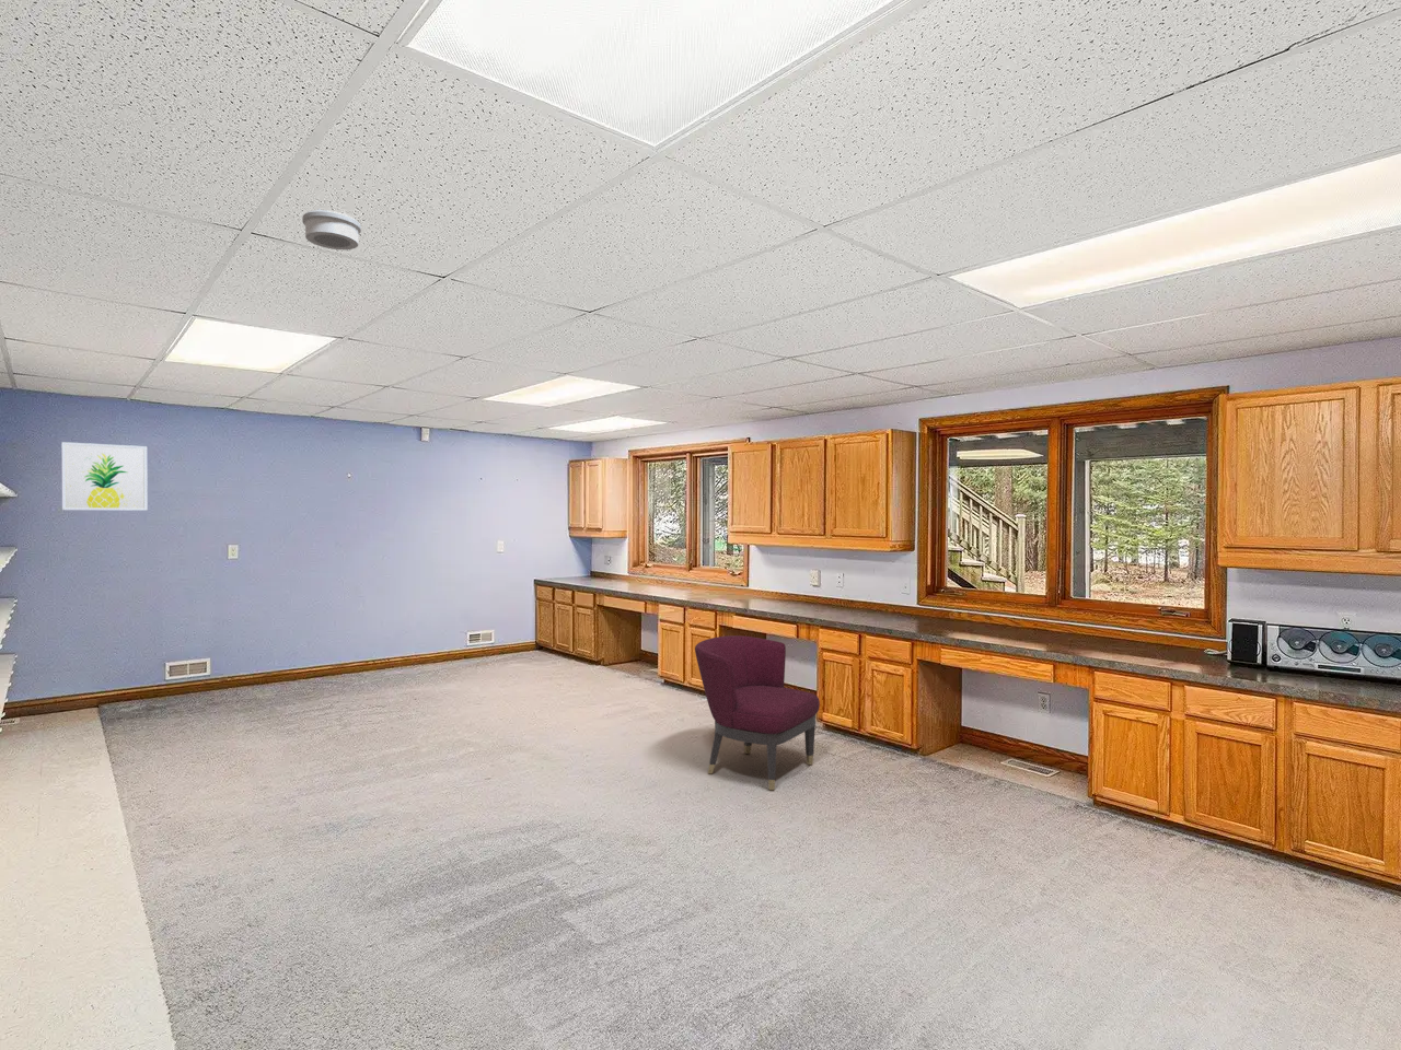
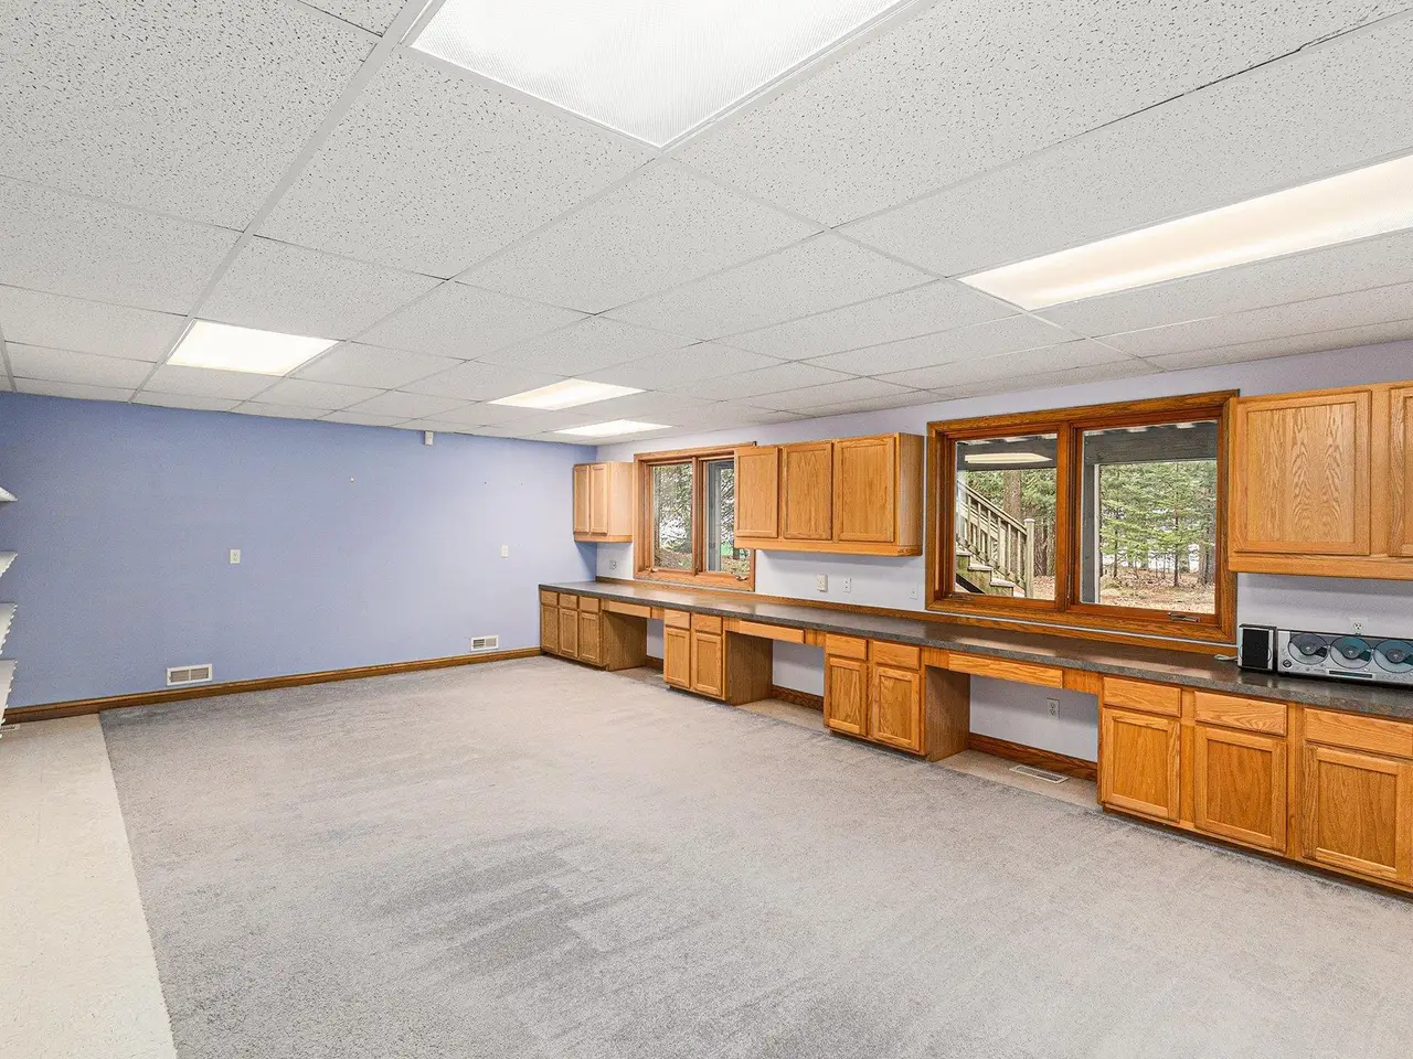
- chair [694,634,821,791]
- wall art [62,441,149,512]
- smoke detector [301,207,362,250]
